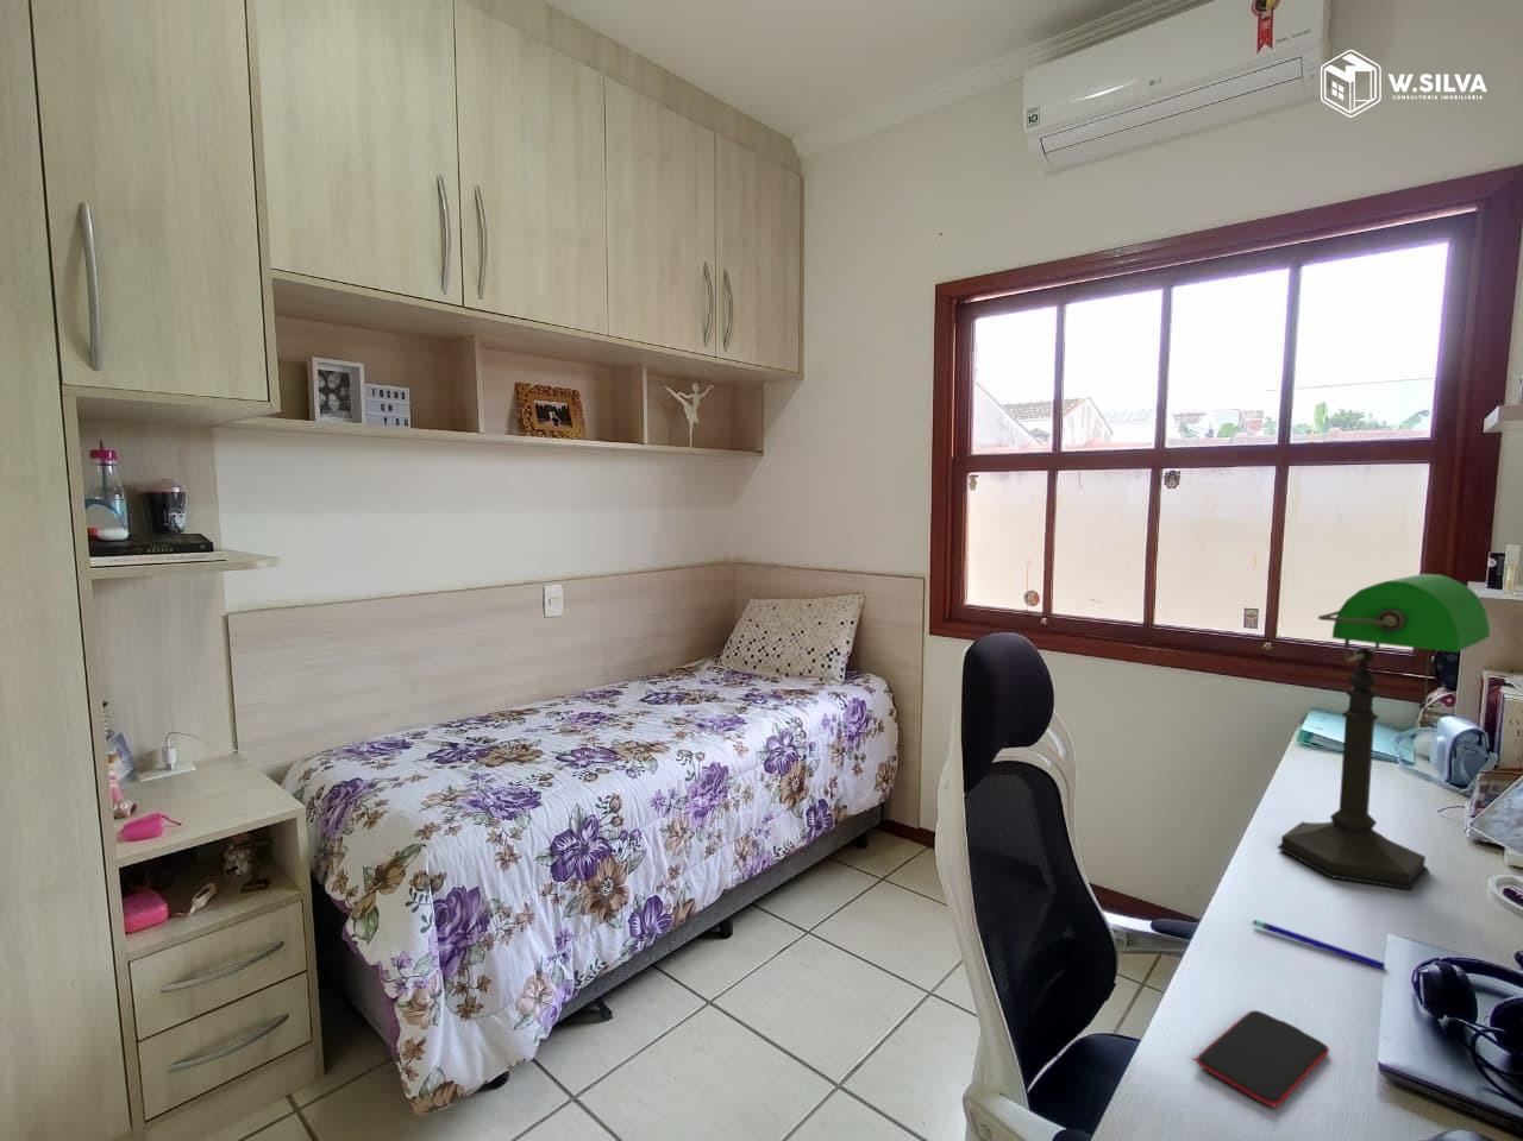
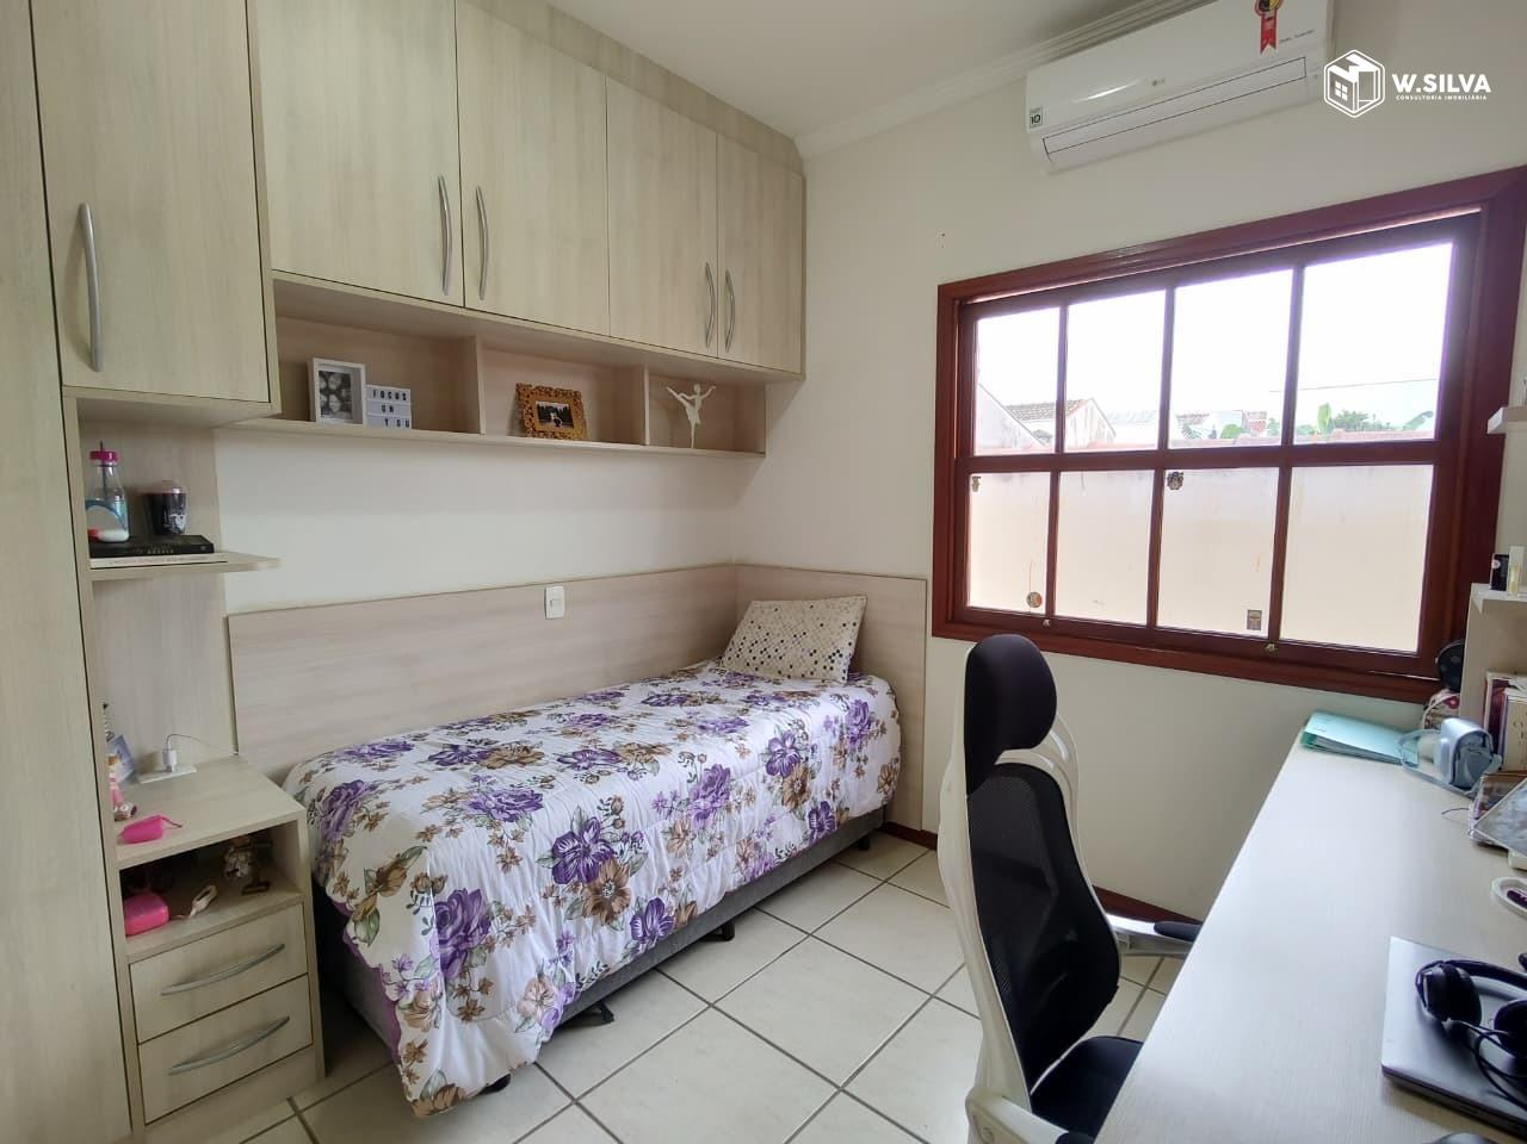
- pen [1252,919,1386,971]
- desk lamp [1277,573,1491,892]
- smartphone [1191,1009,1330,1109]
